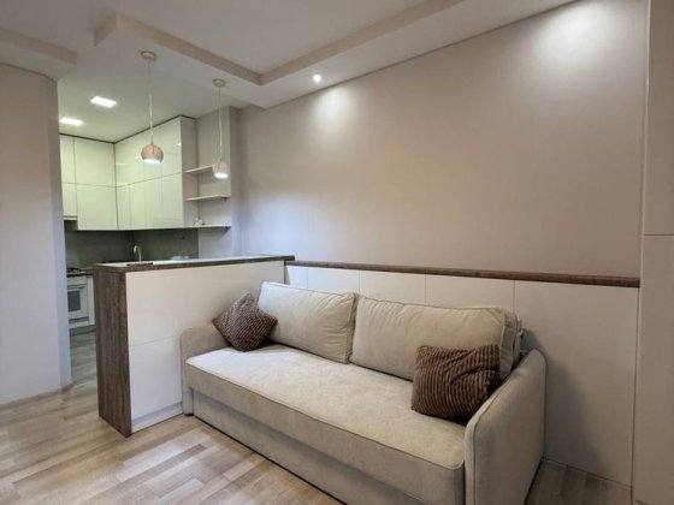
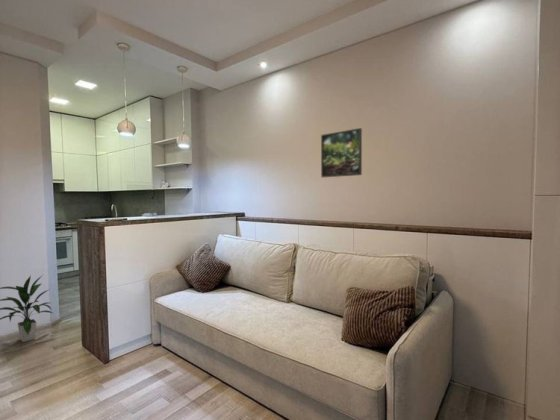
+ indoor plant [0,274,56,343]
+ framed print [320,127,363,178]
